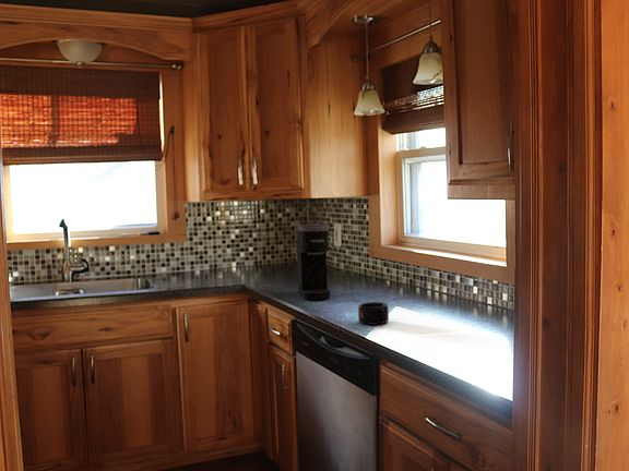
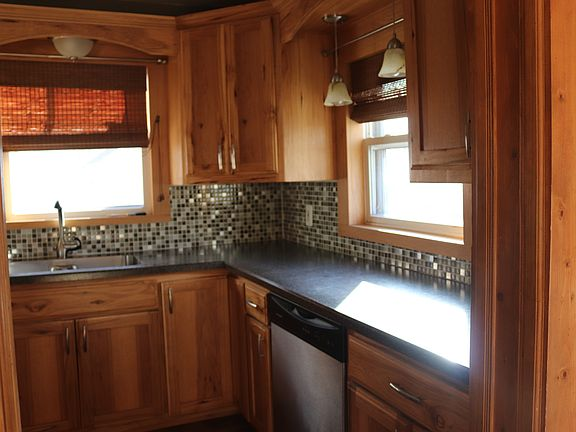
- coffee maker [295,222,331,301]
- mug [357,301,390,326]
